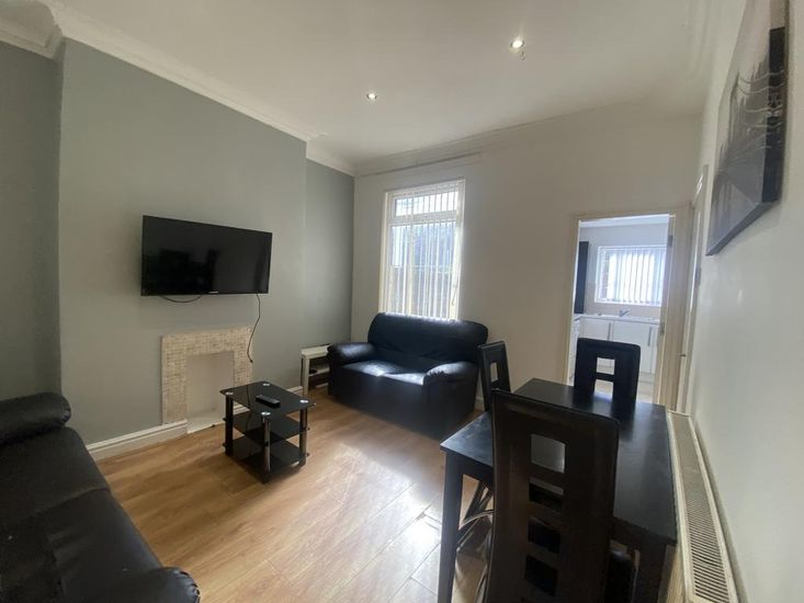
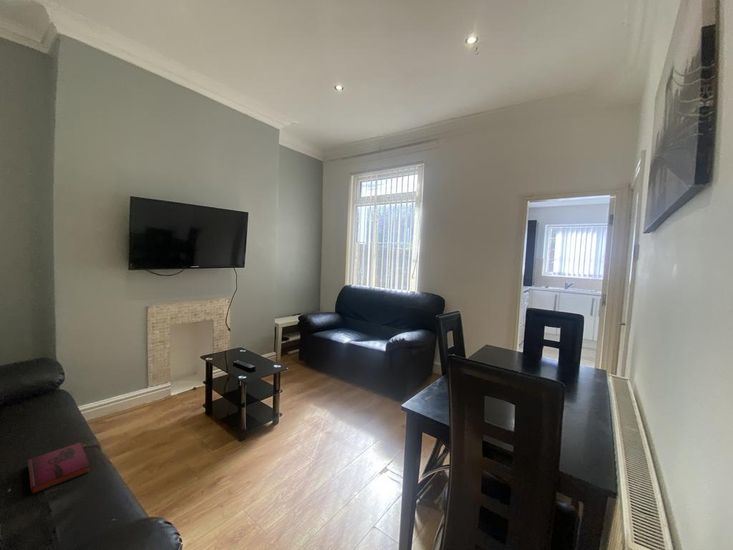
+ hardback book [27,441,90,495]
